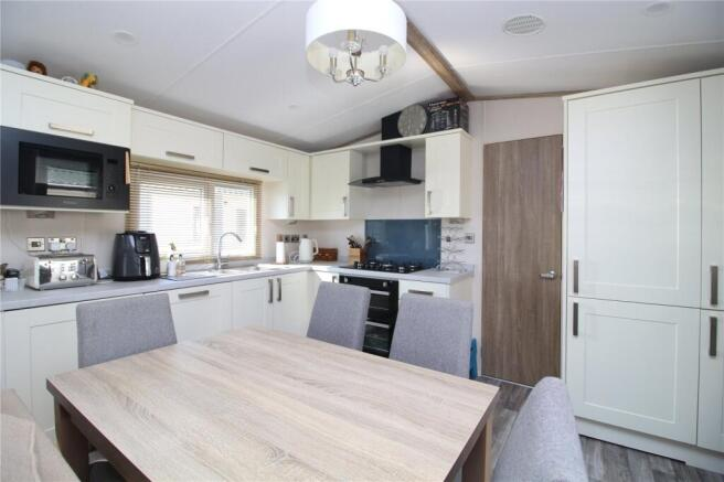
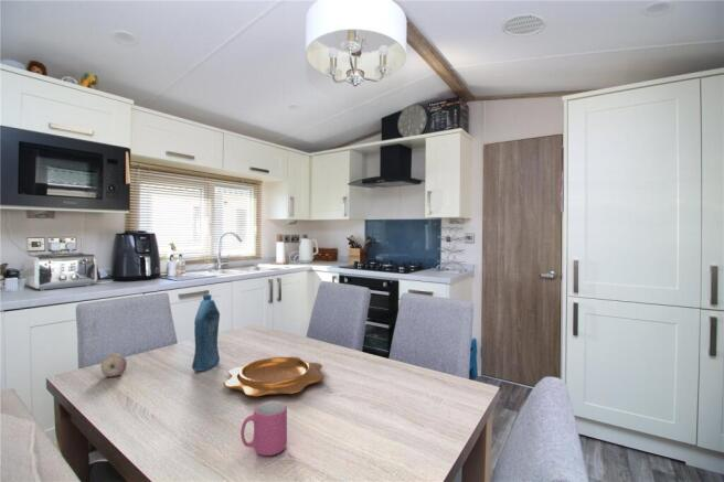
+ bottle [191,293,221,372]
+ decorative bowl [223,355,326,397]
+ fruit [99,352,128,378]
+ mug [239,400,288,457]
